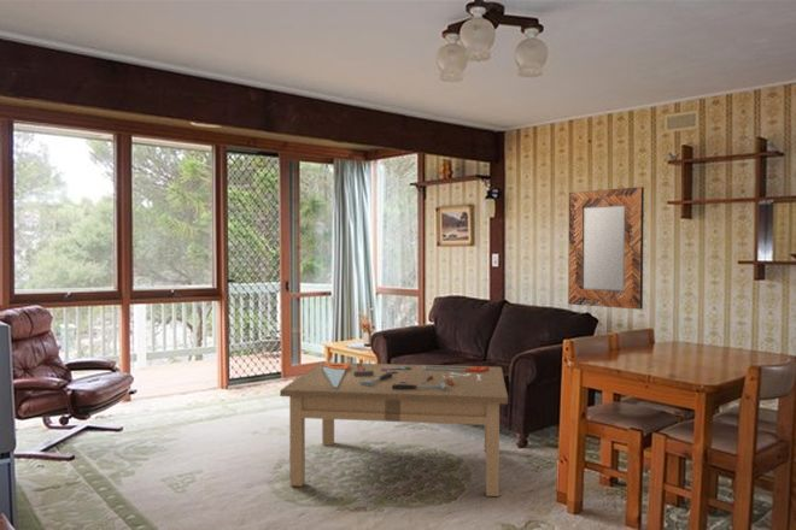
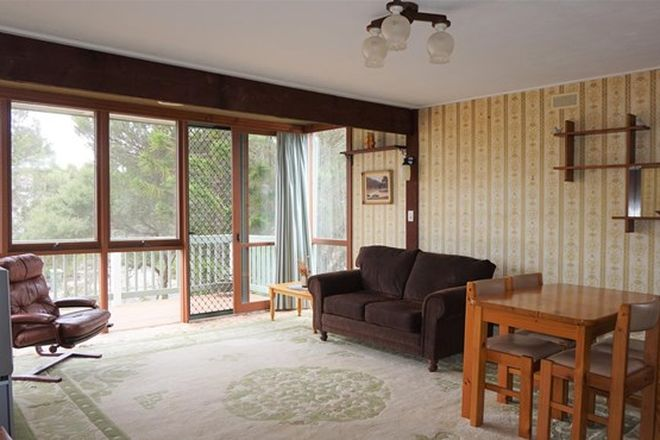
- coffee table [279,361,509,497]
- home mirror [567,186,645,311]
